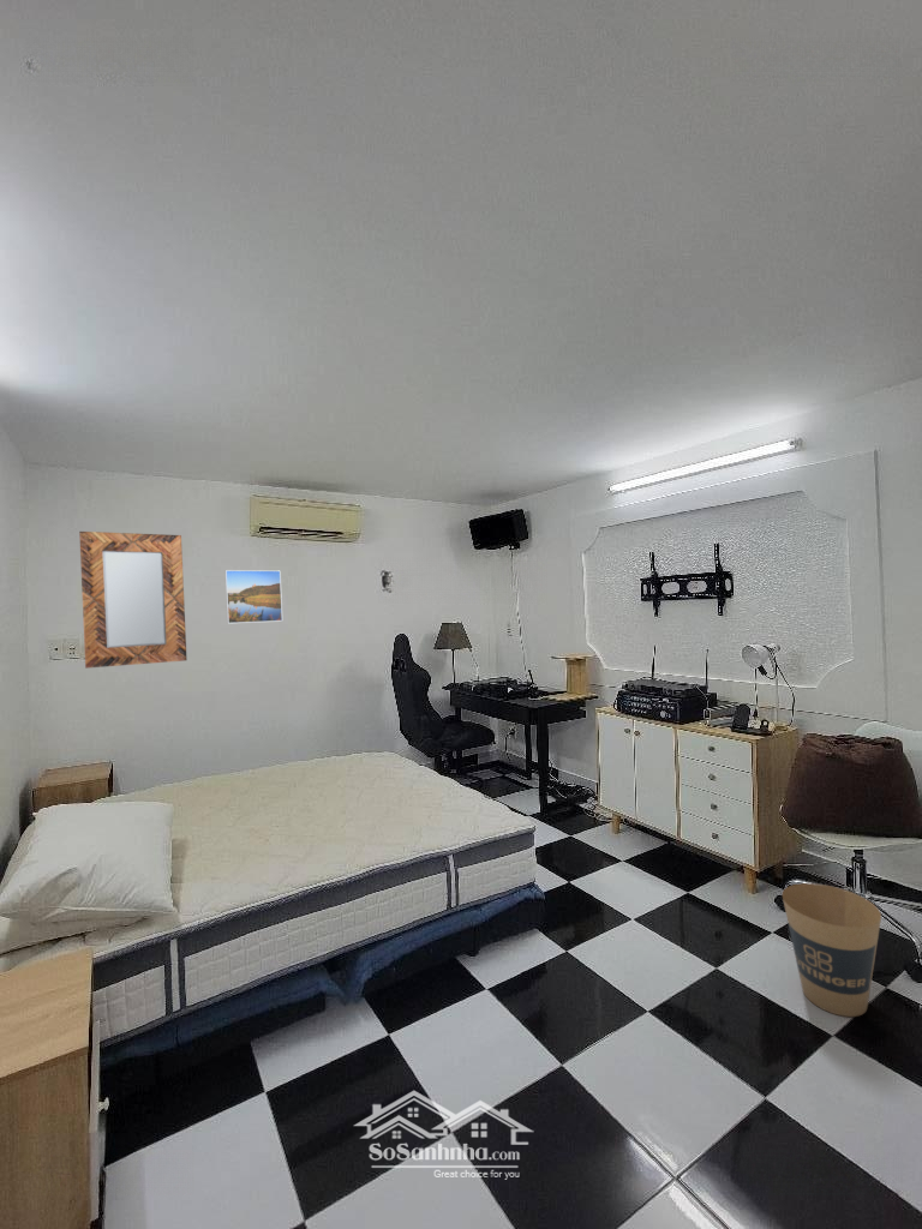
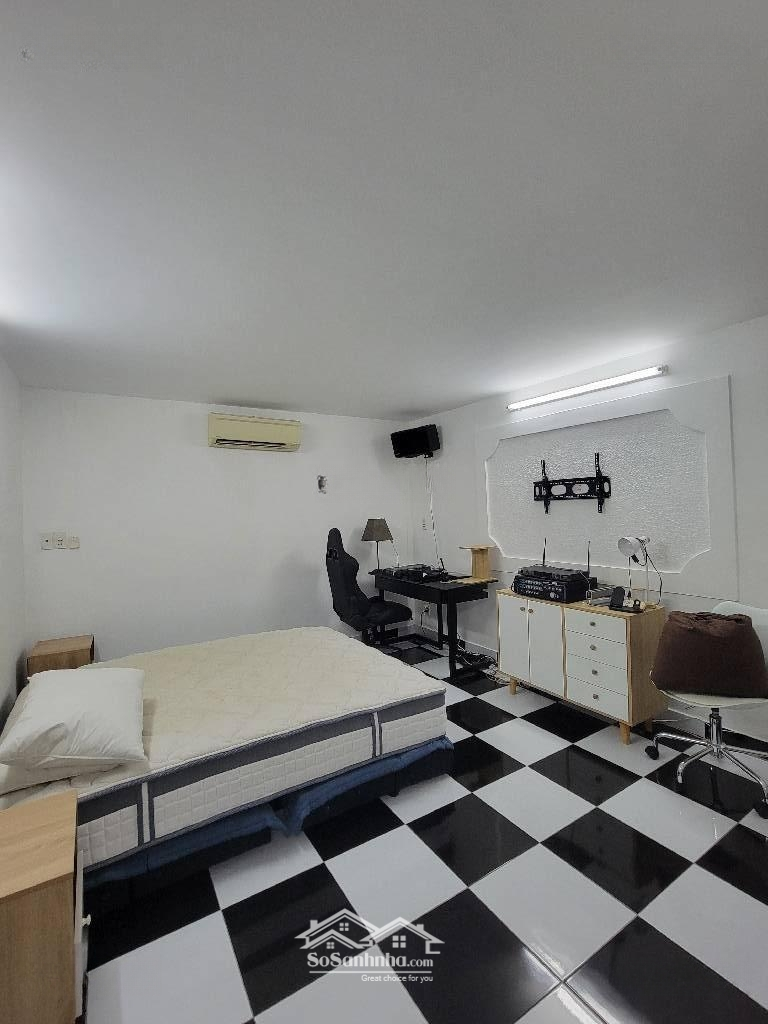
- trash can [780,882,882,1018]
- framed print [224,569,283,624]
- home mirror [78,530,188,670]
